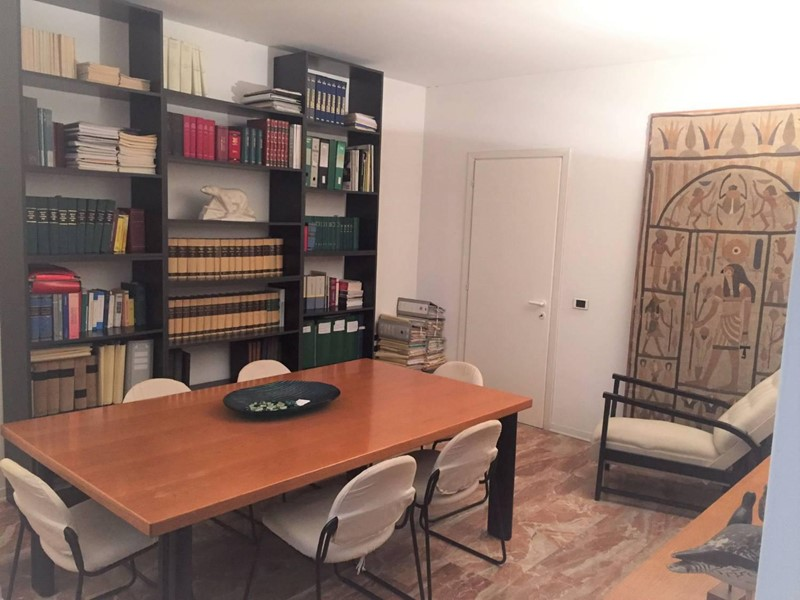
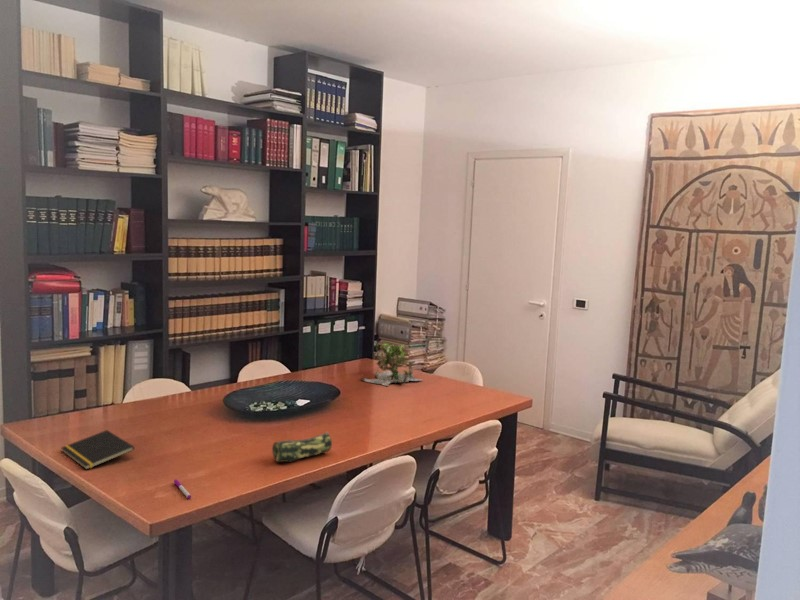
+ notepad [60,429,136,471]
+ pen [173,478,192,500]
+ plant [361,342,423,387]
+ pencil case [271,431,333,463]
